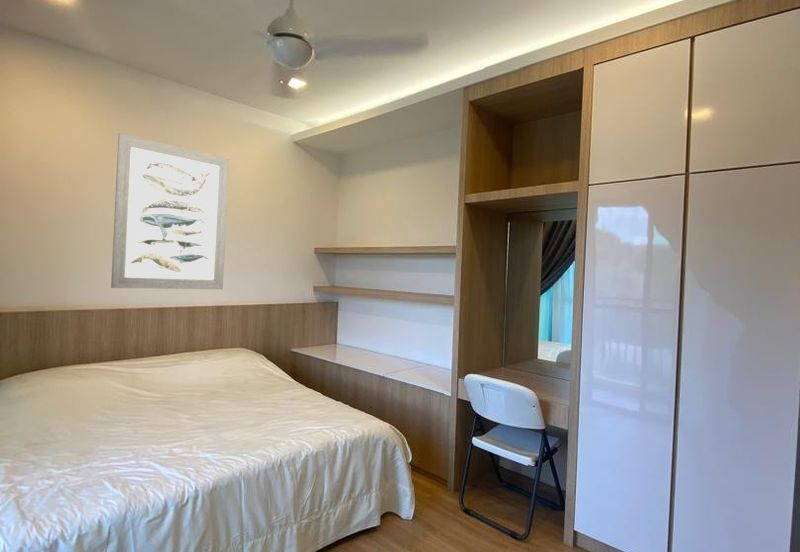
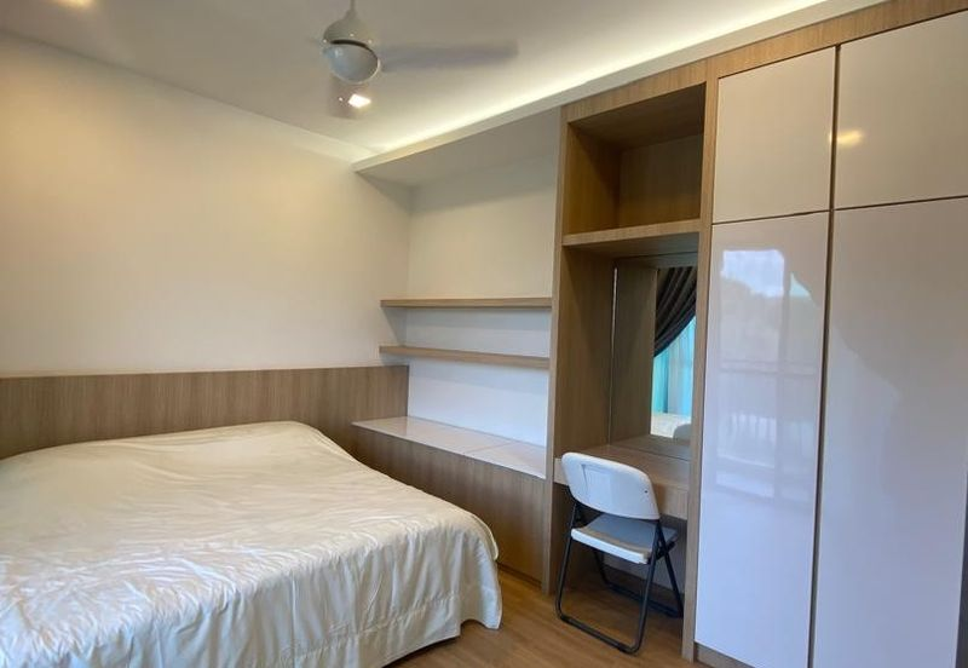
- wall art [110,132,230,290]
